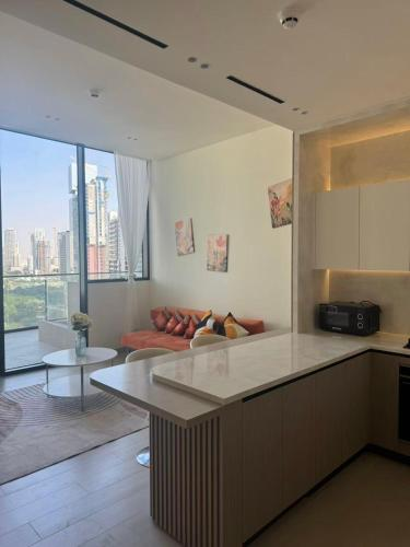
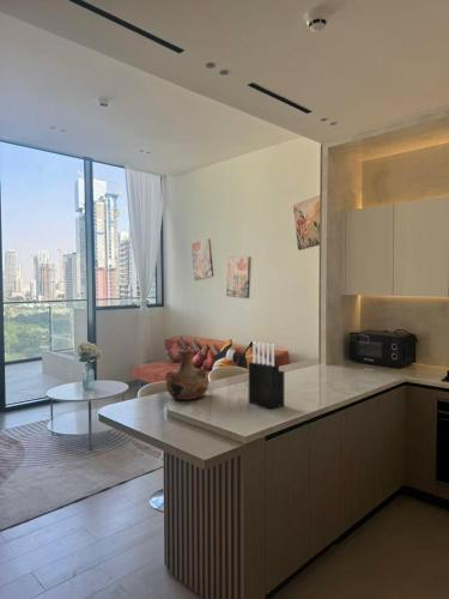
+ knife block [248,341,285,411]
+ vase [164,347,210,401]
